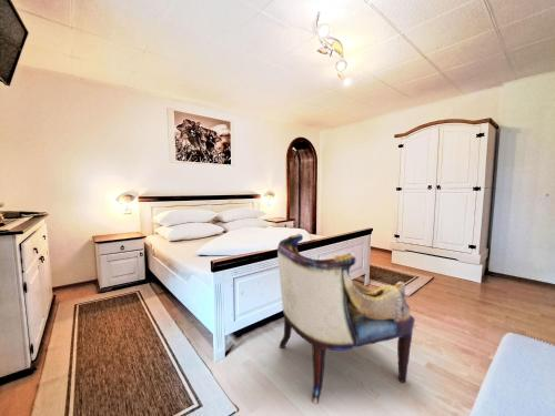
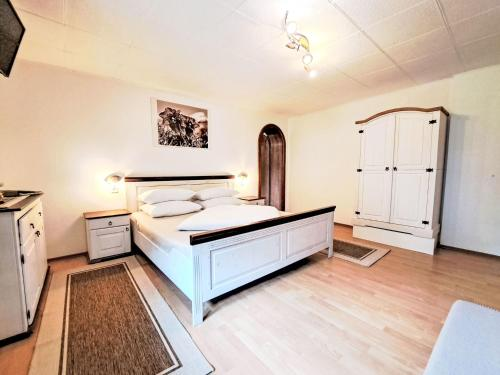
- armchair [276,233,416,405]
